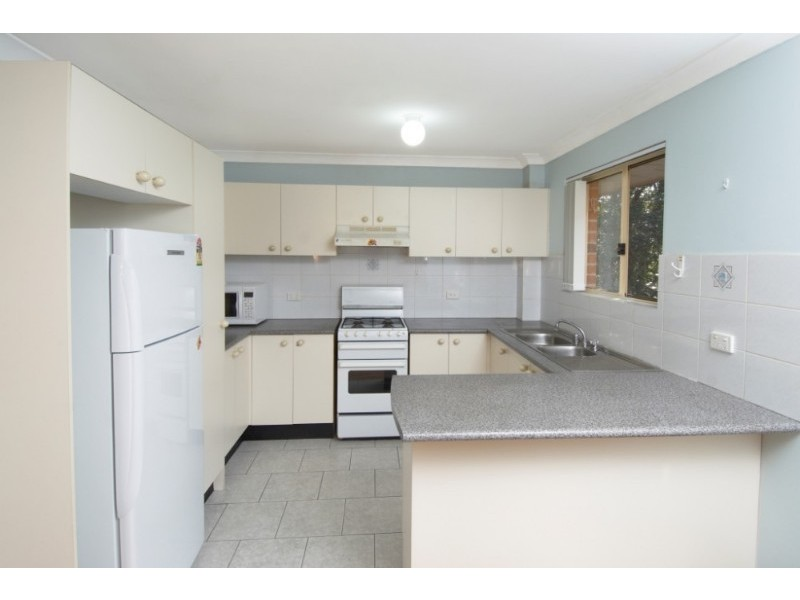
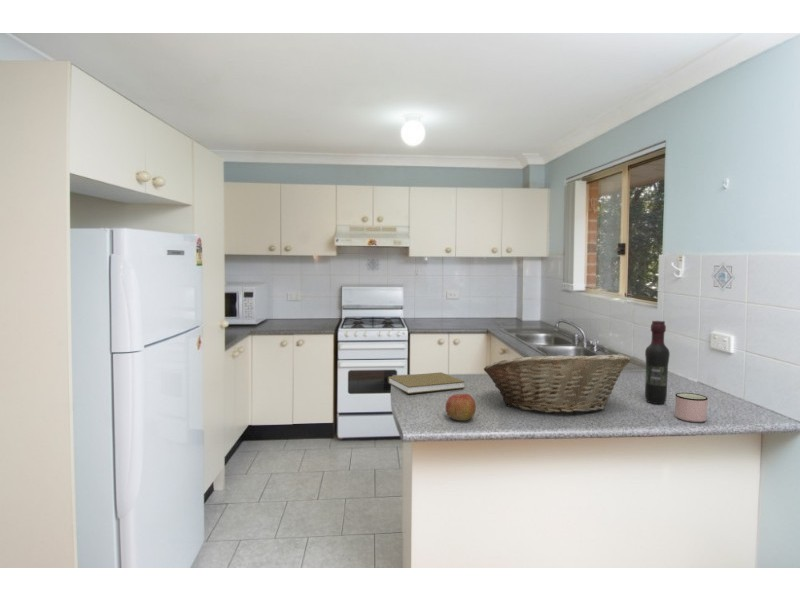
+ apple [445,393,477,422]
+ mug [674,392,709,423]
+ fruit basket [483,351,631,415]
+ wine bottle [644,320,671,405]
+ book [387,372,466,395]
